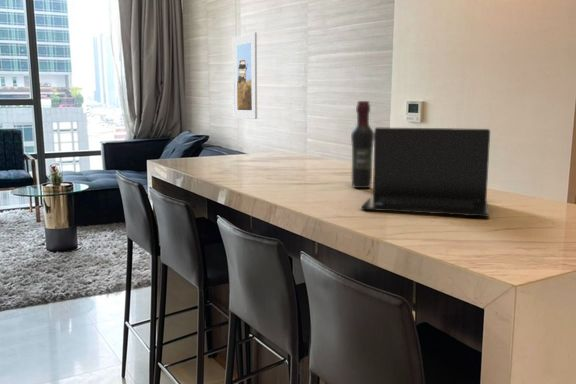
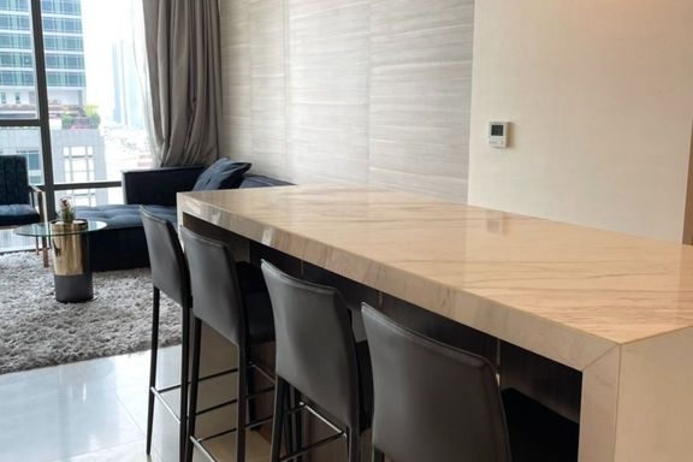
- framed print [232,31,258,120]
- wine bottle [350,100,374,189]
- laptop [360,126,491,218]
